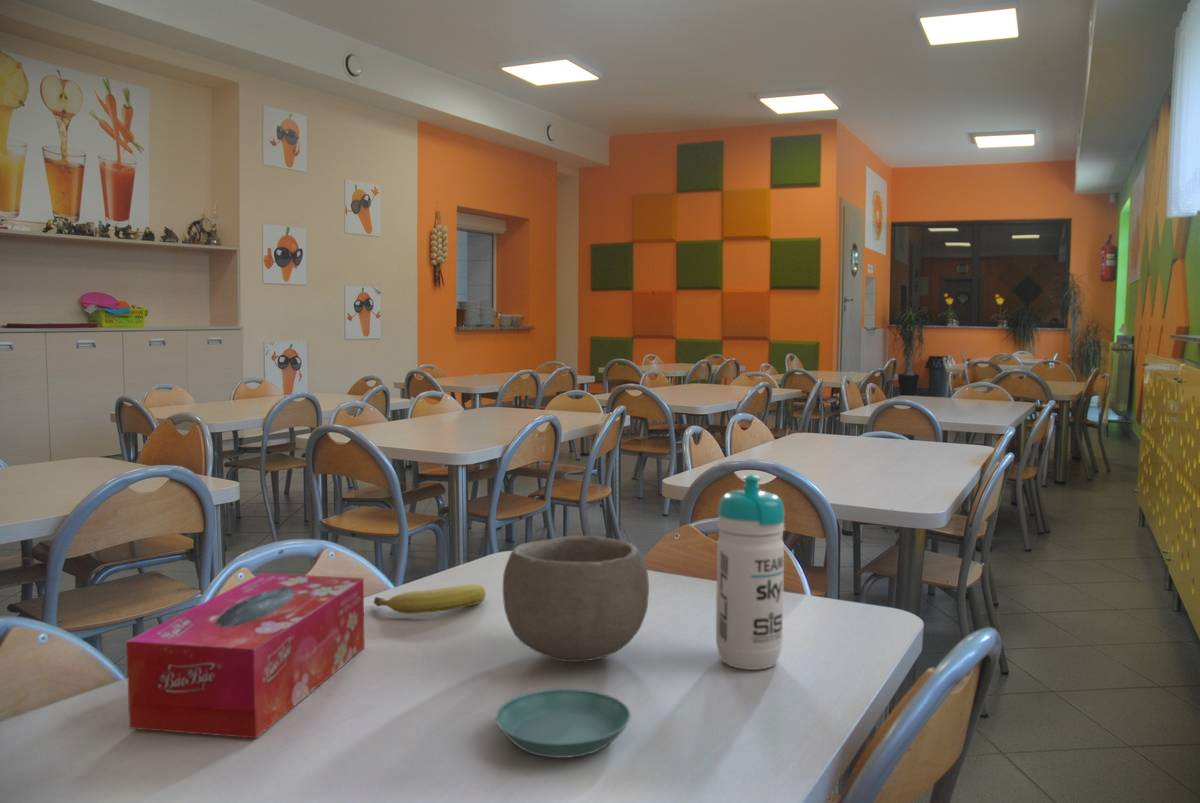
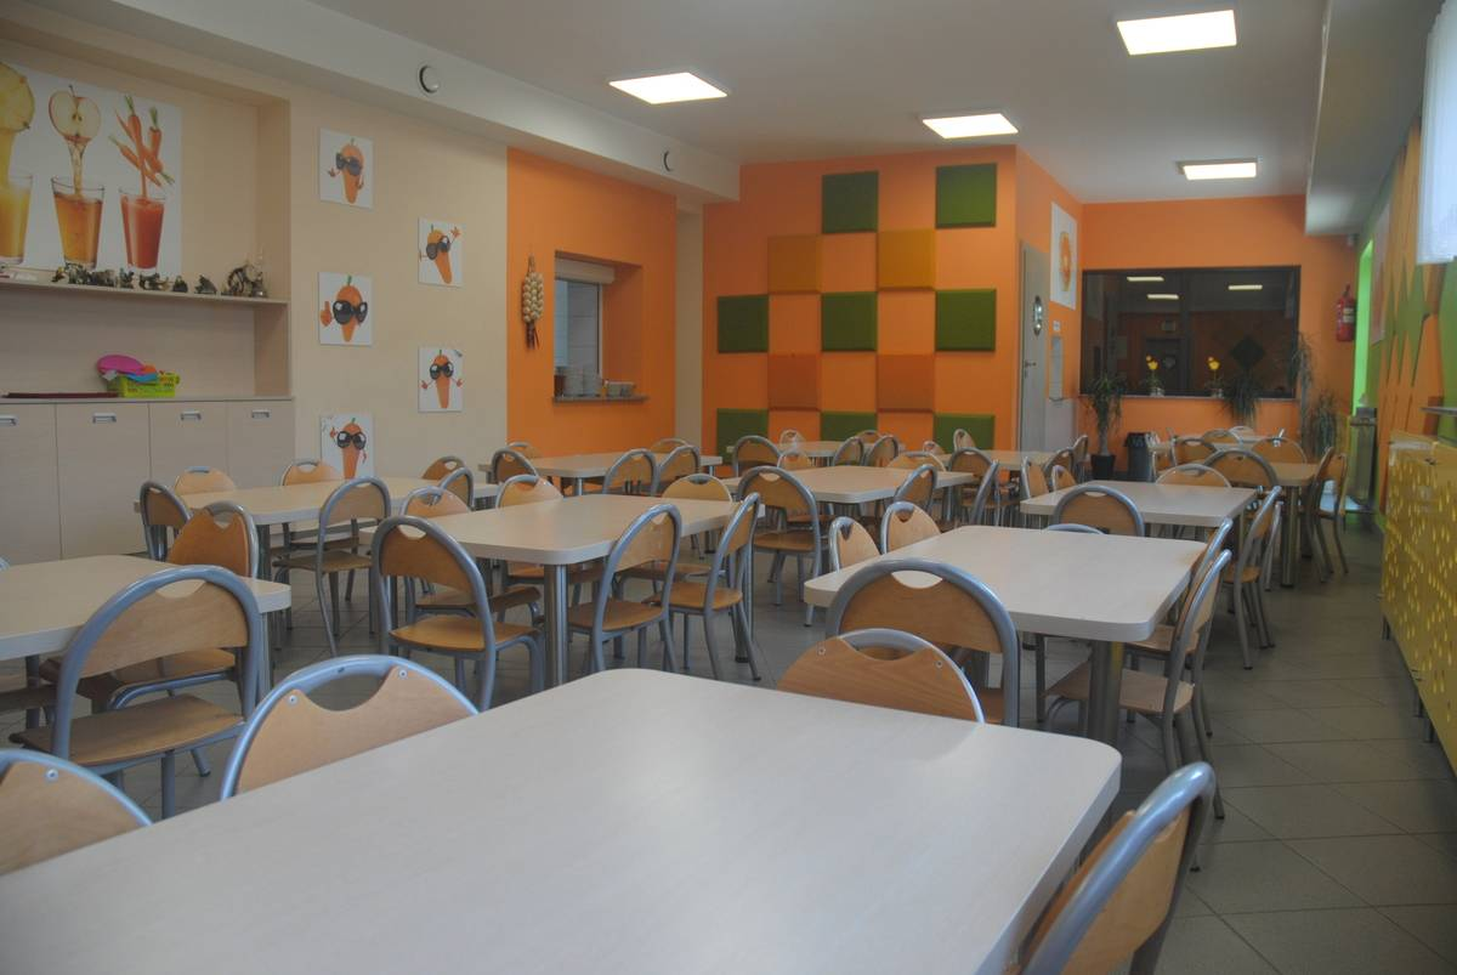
- water bottle [715,474,786,671]
- saucer [495,688,632,759]
- bowl [502,535,650,663]
- fruit [373,583,487,615]
- tissue box [125,572,366,739]
